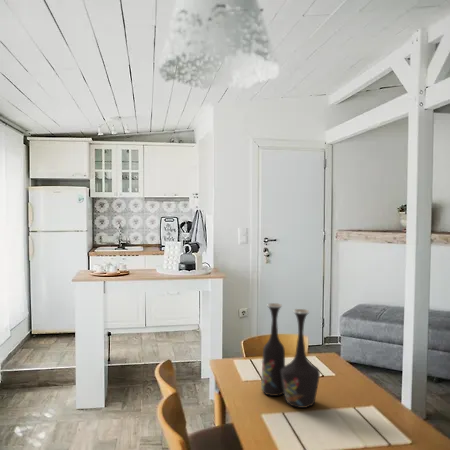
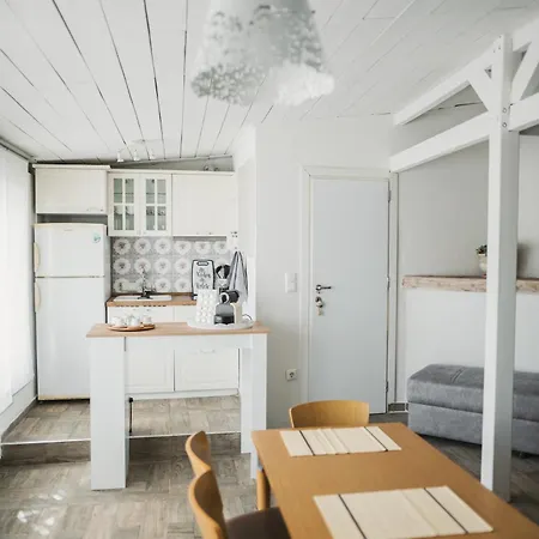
- vase [260,302,321,409]
